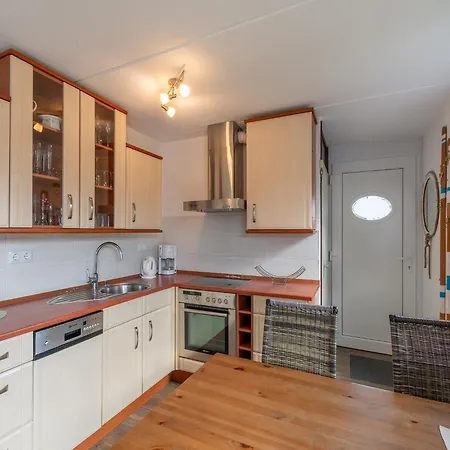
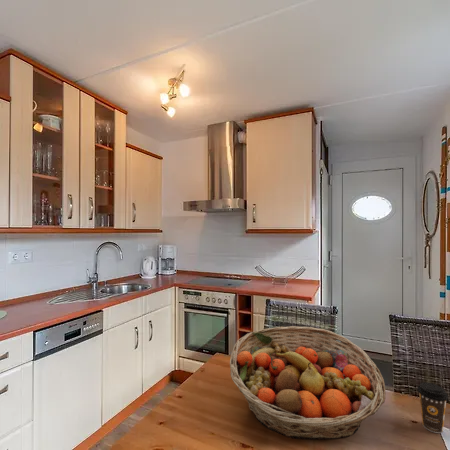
+ coffee cup [416,381,449,434]
+ fruit basket [229,325,387,441]
